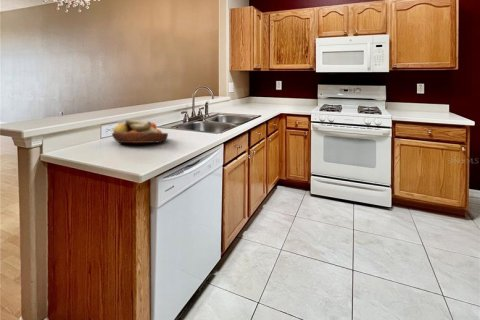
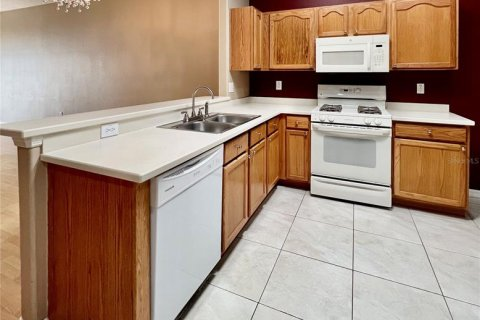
- fruit bowl [111,118,169,144]
